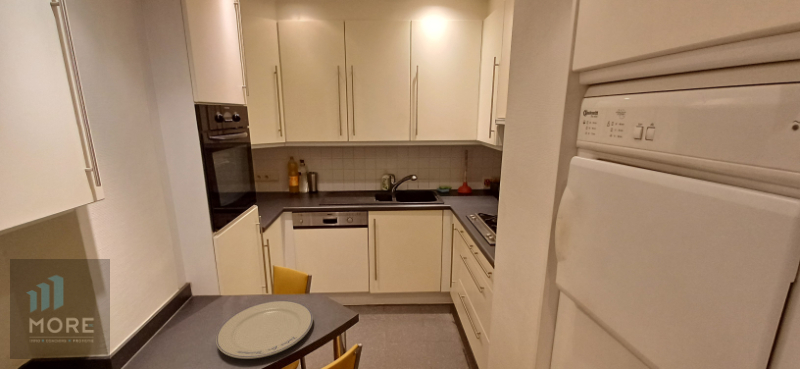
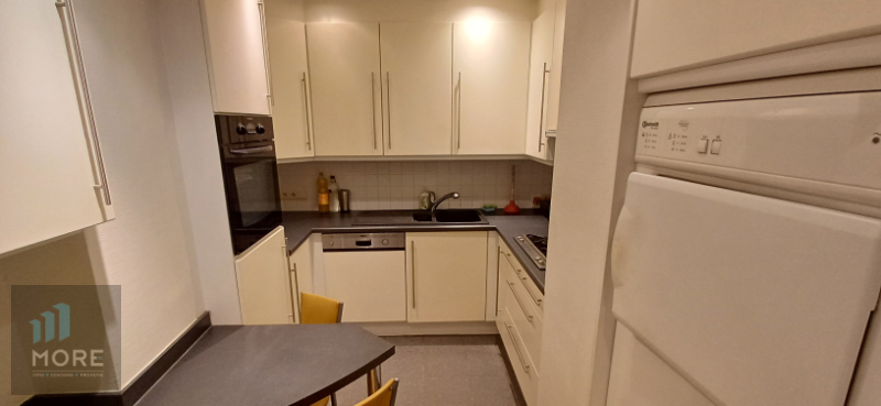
- chinaware [215,300,314,360]
